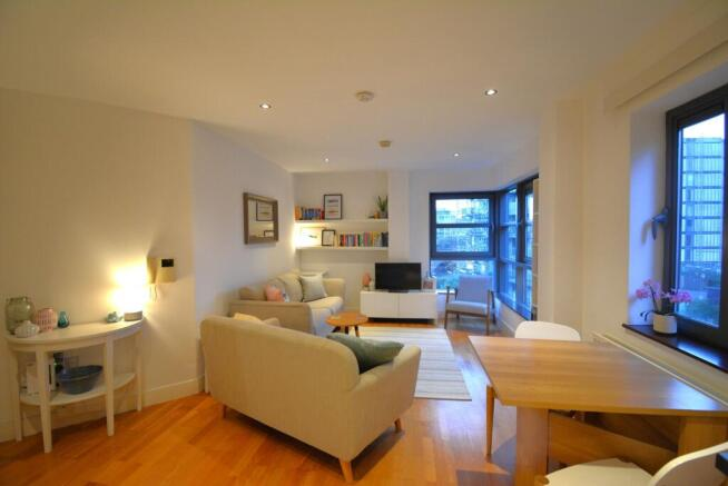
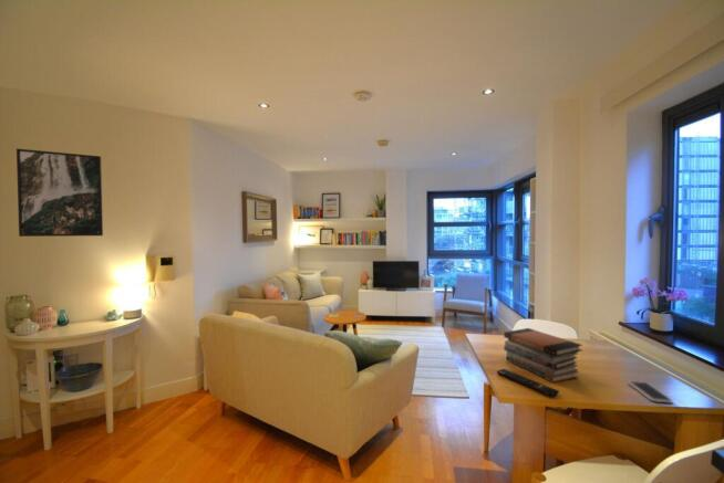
+ book stack [503,327,583,384]
+ remote control [496,368,560,398]
+ smartphone [627,380,674,405]
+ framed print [15,148,104,238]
